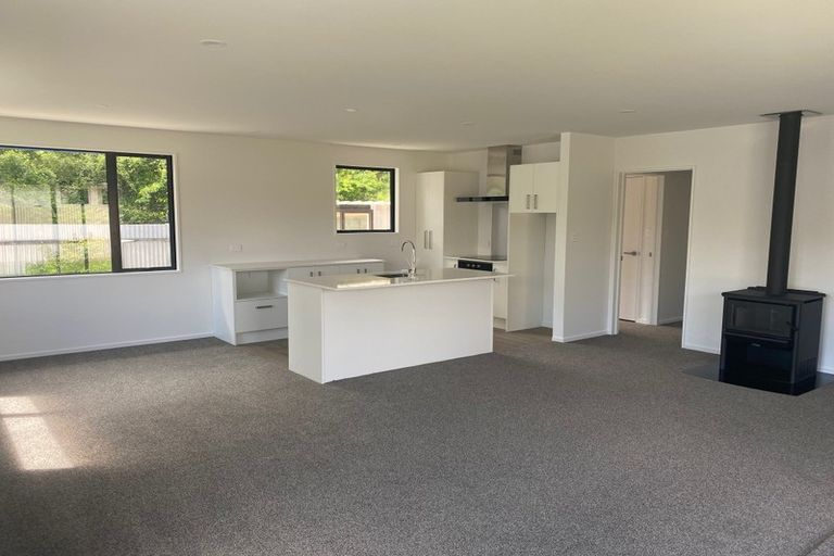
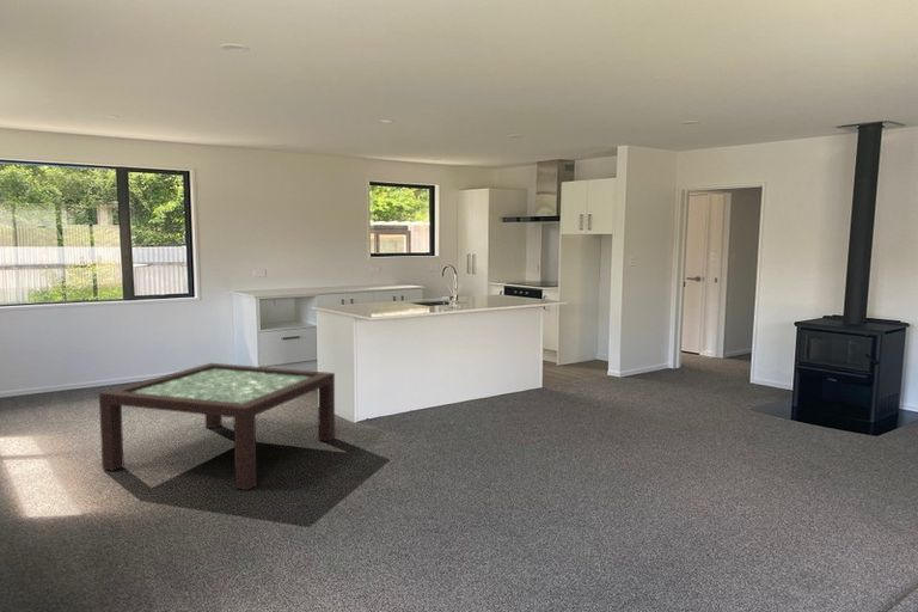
+ coffee table [98,362,336,491]
